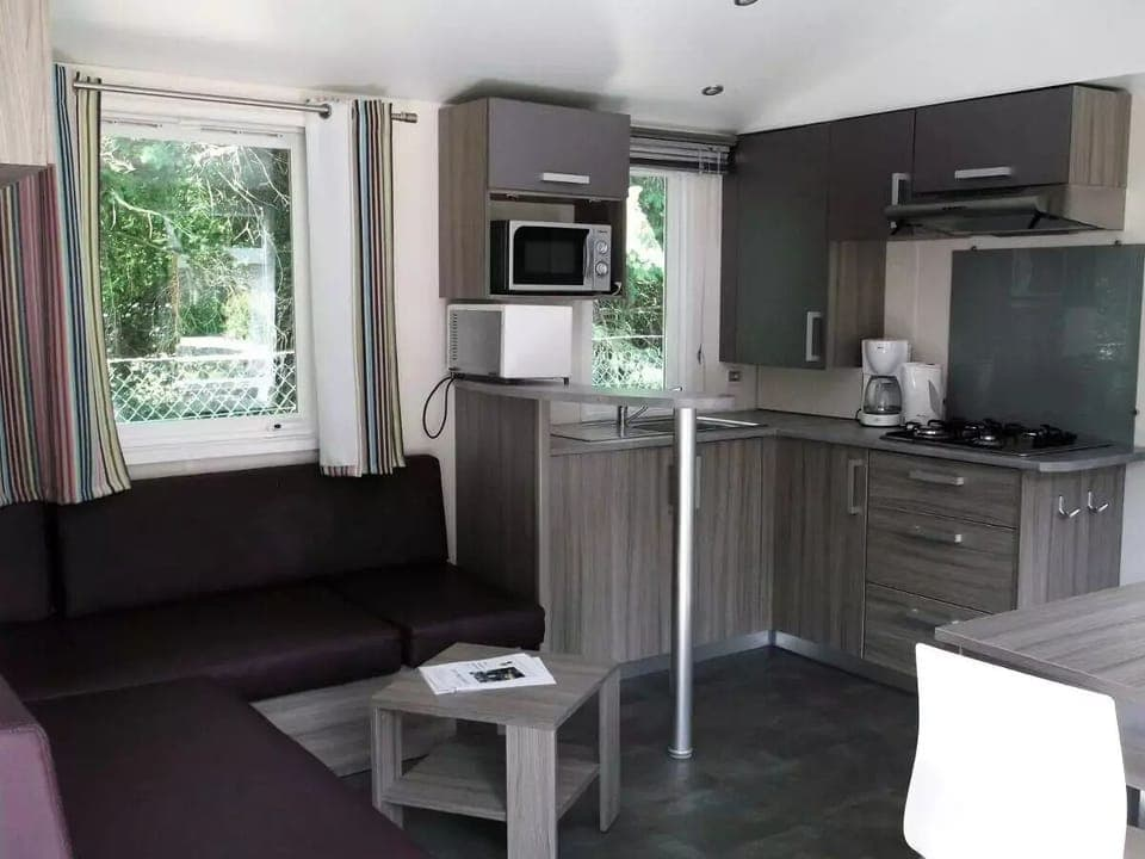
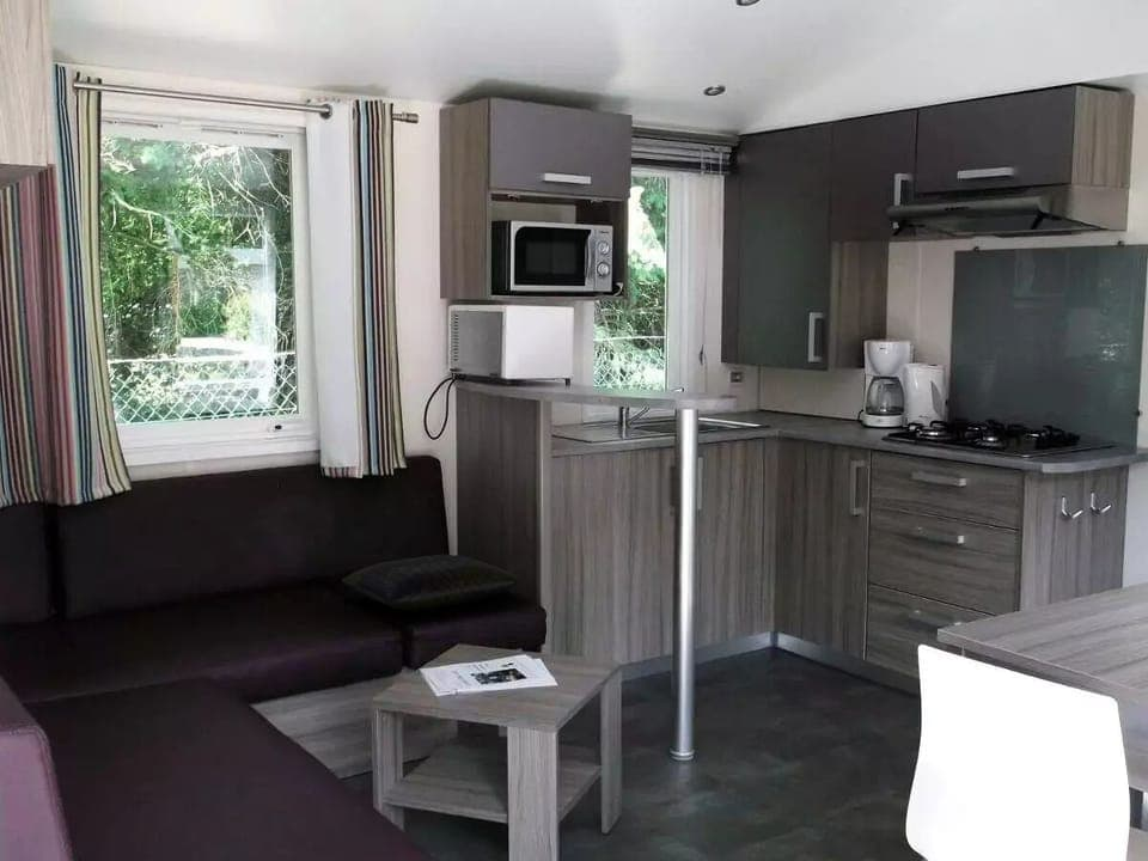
+ cushion [341,554,520,612]
